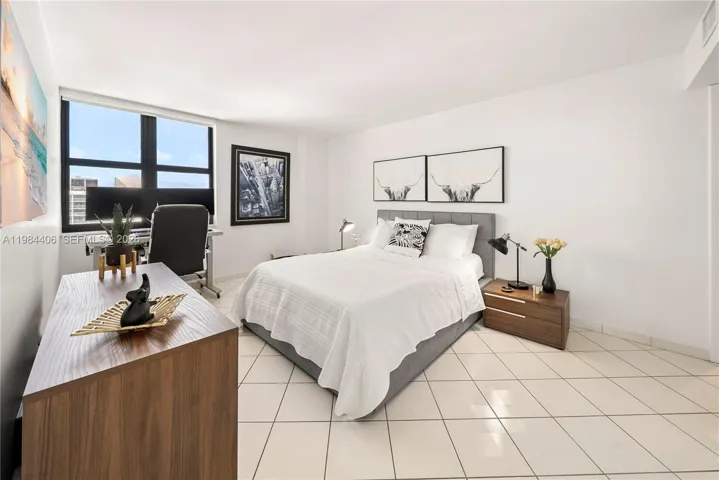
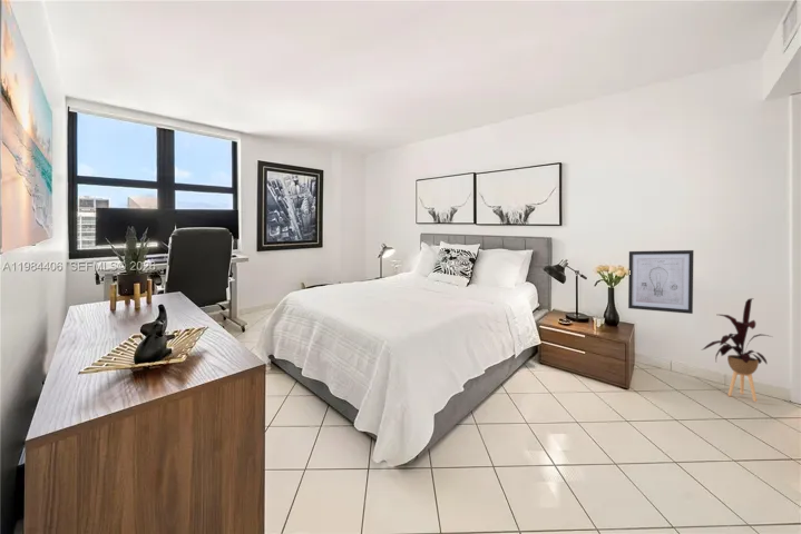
+ house plant [700,297,773,403]
+ wall art [627,249,694,315]
